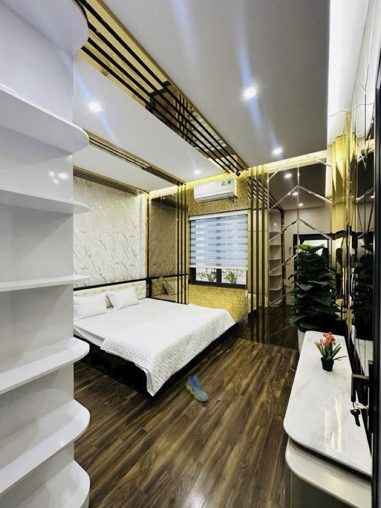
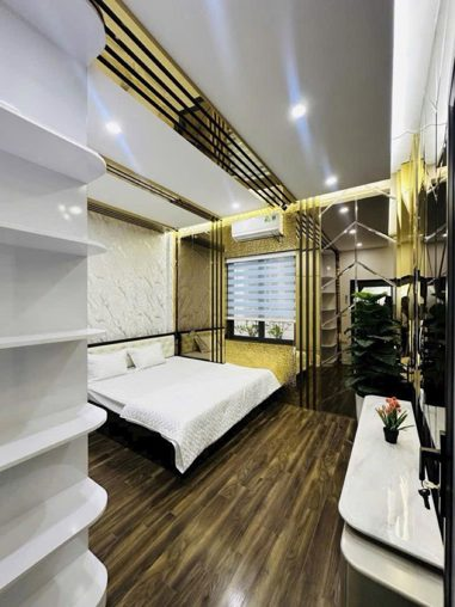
- sneaker [186,375,209,402]
